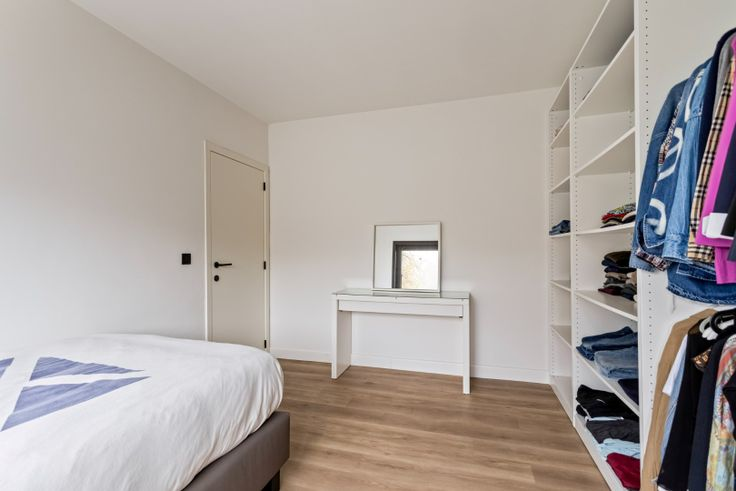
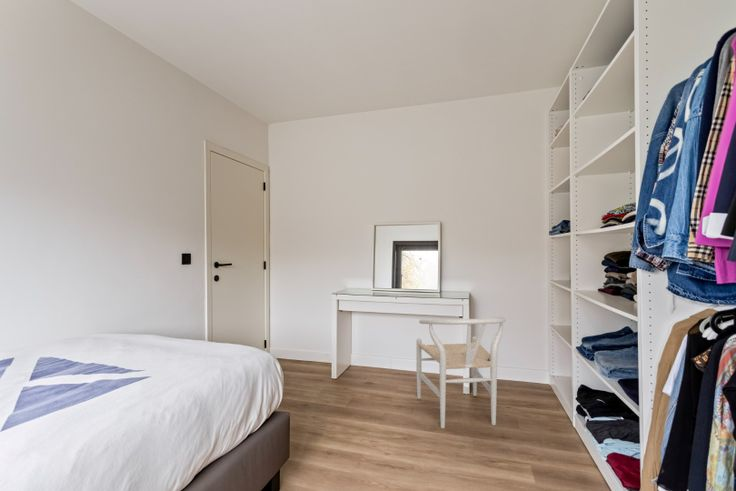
+ chair [415,316,506,429]
